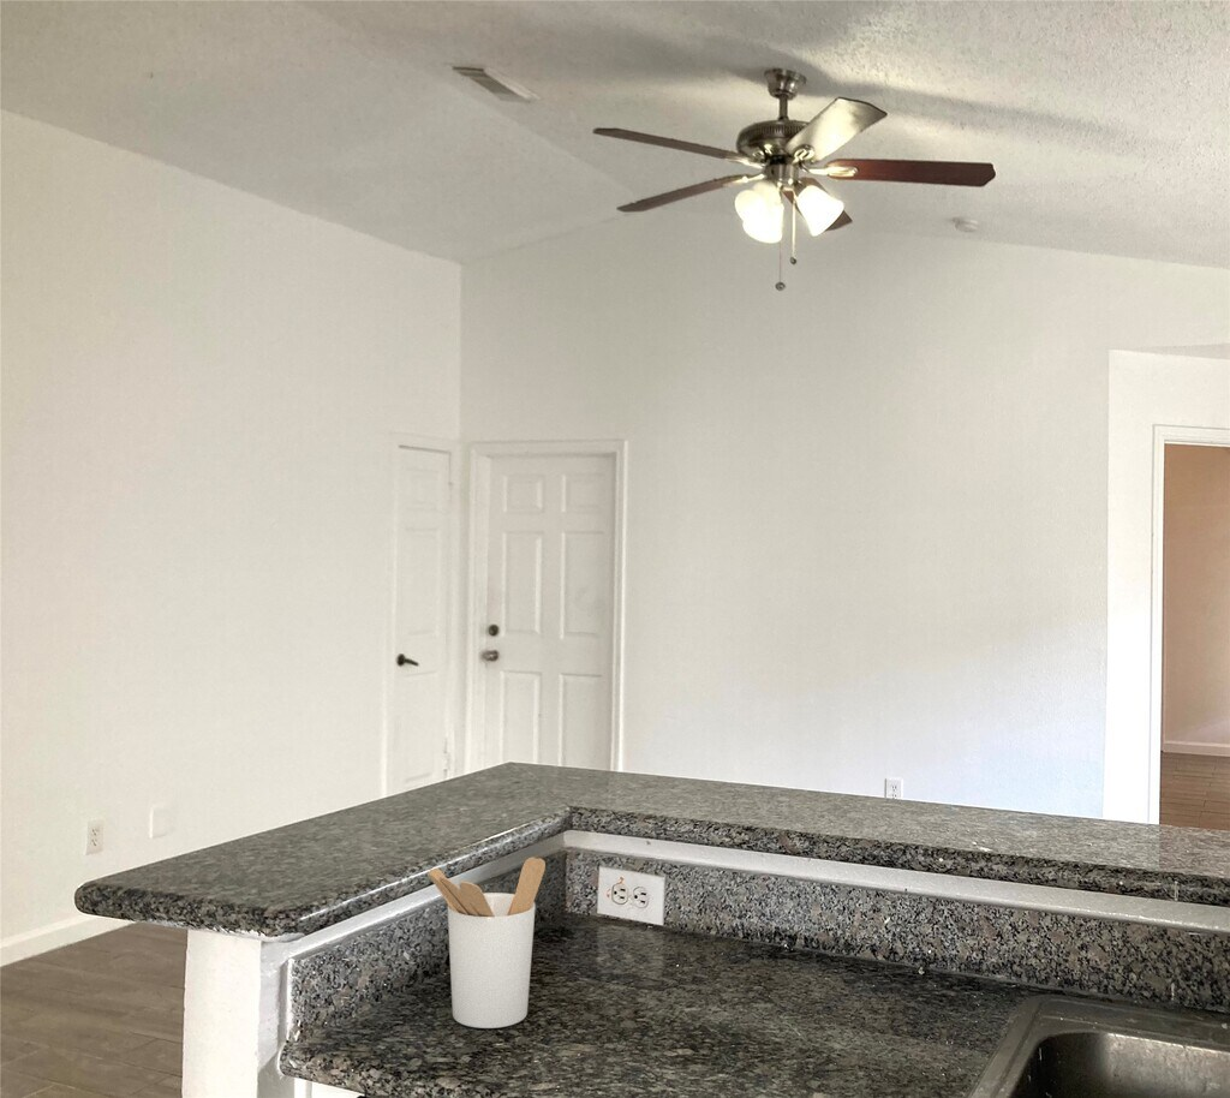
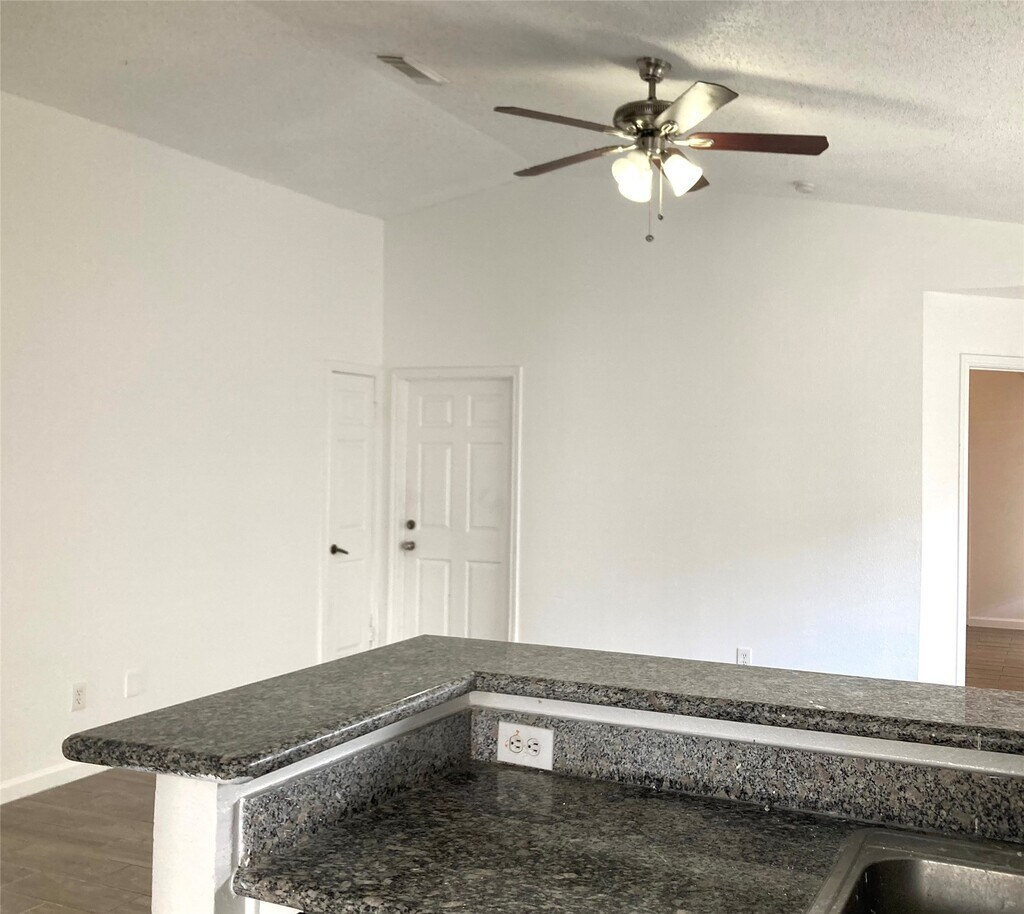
- utensil holder [426,857,547,1030]
